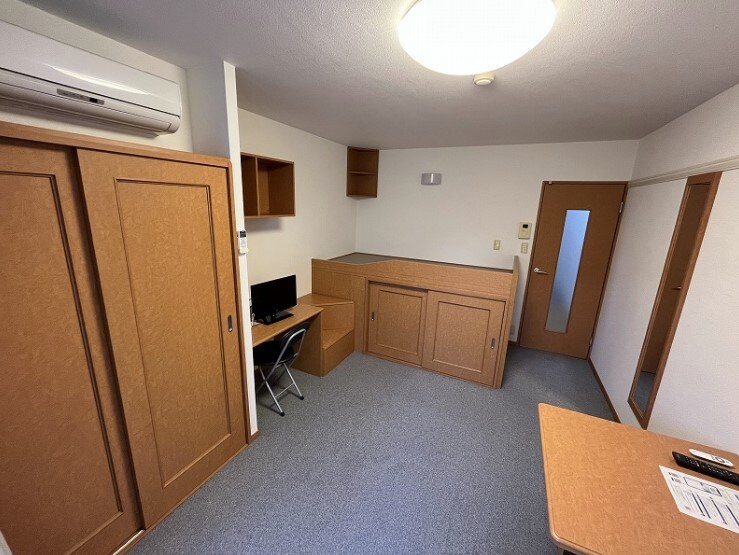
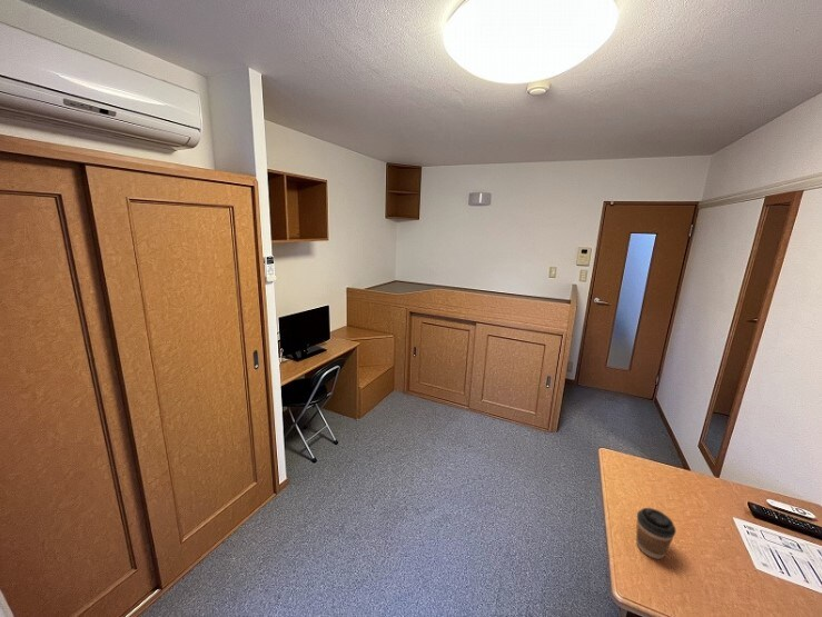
+ coffee cup [635,507,677,560]
